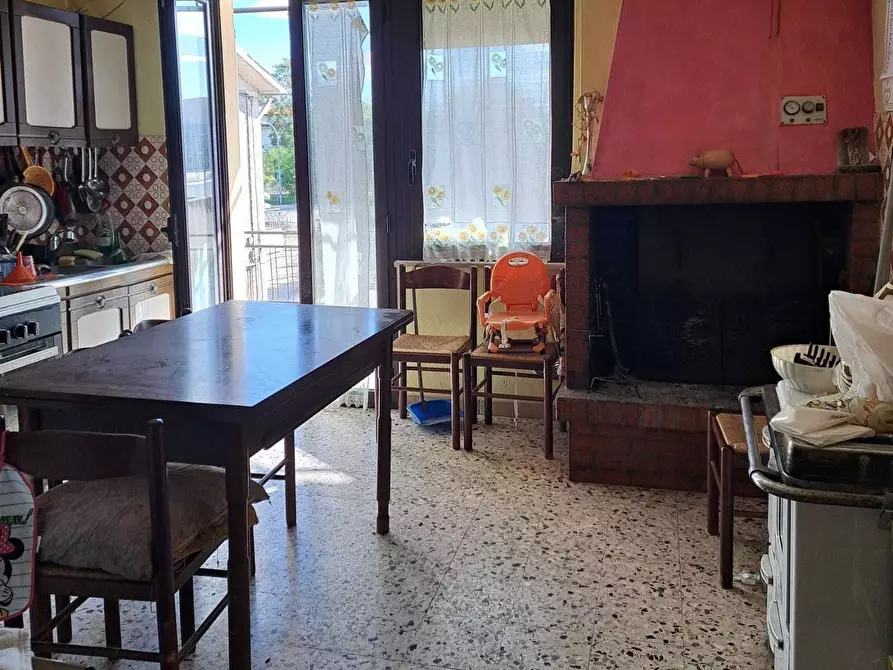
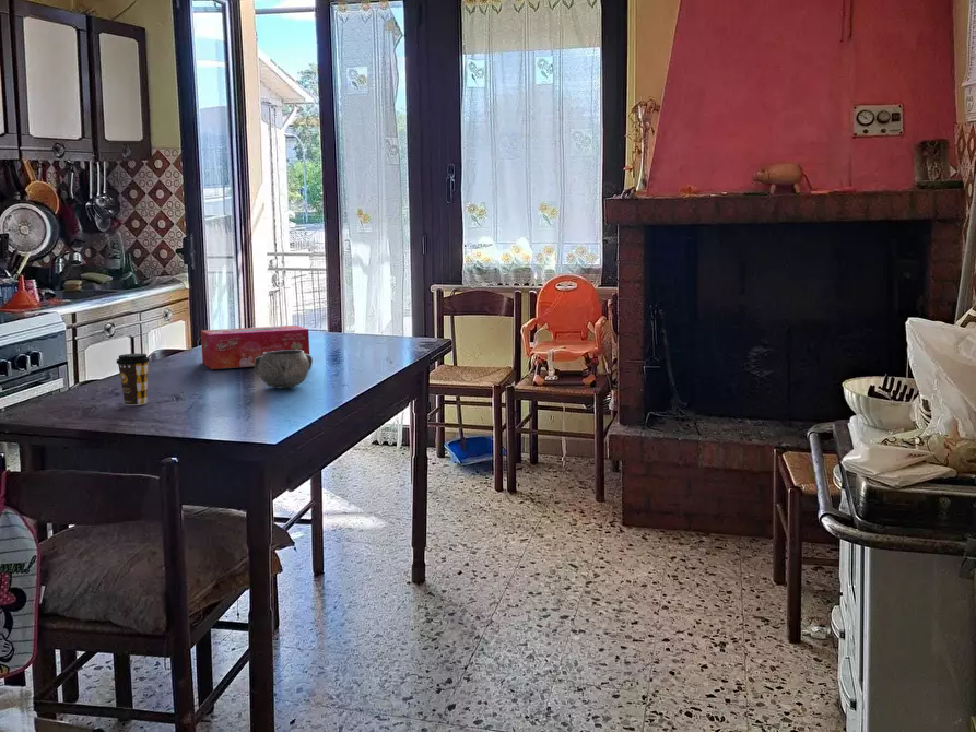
+ tissue box [200,324,310,370]
+ decorative bowl [254,350,314,390]
+ coffee cup [116,353,151,406]
